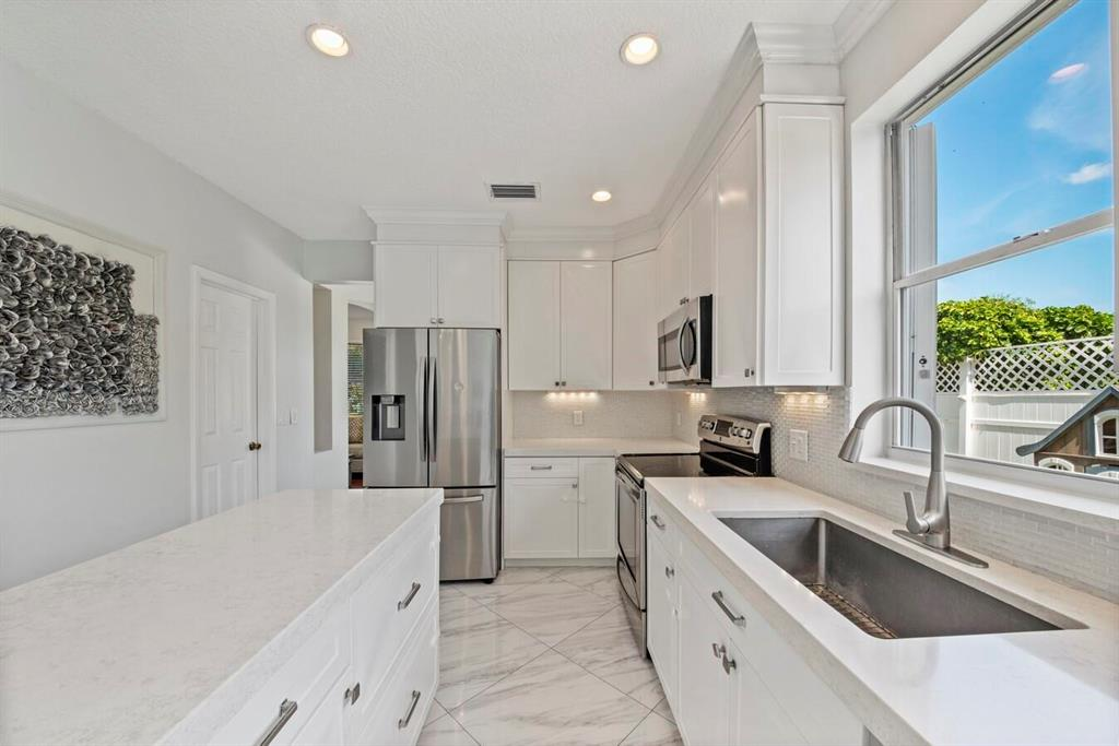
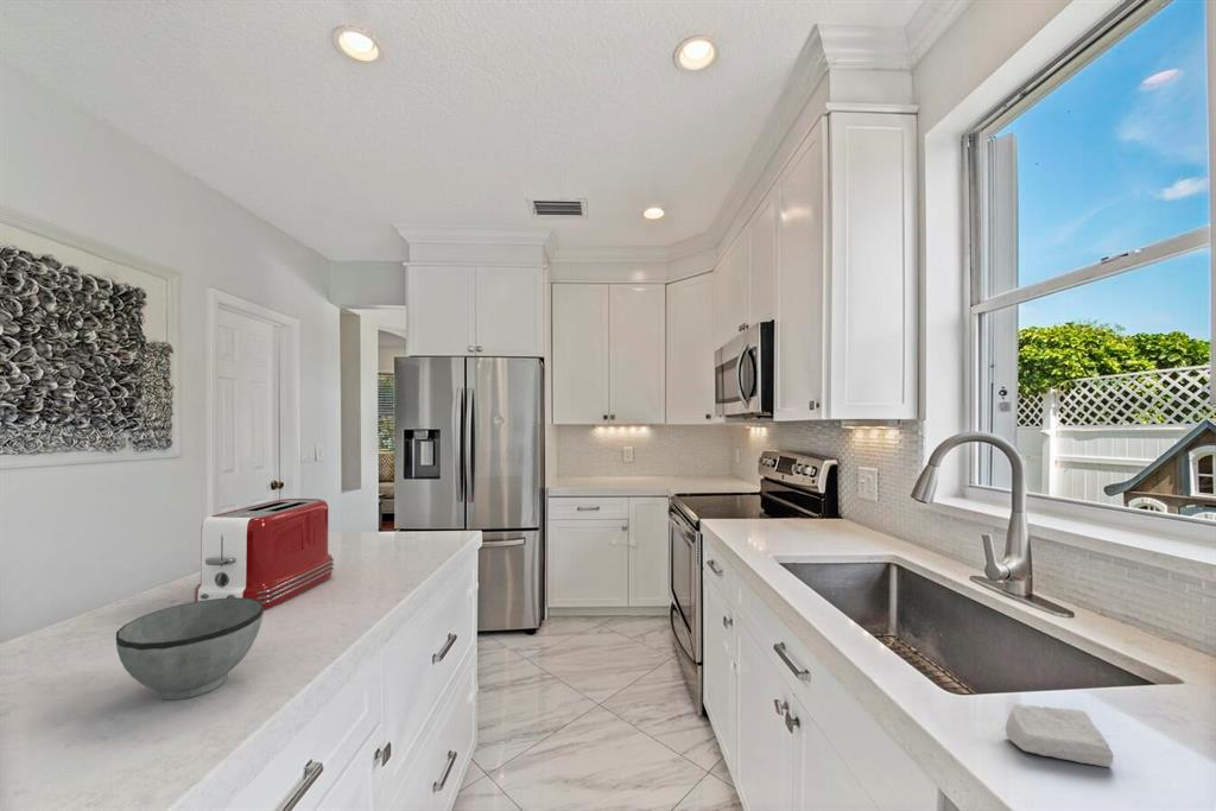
+ soap bar [1005,702,1115,768]
+ toaster [192,498,335,612]
+ bowl [115,597,265,701]
